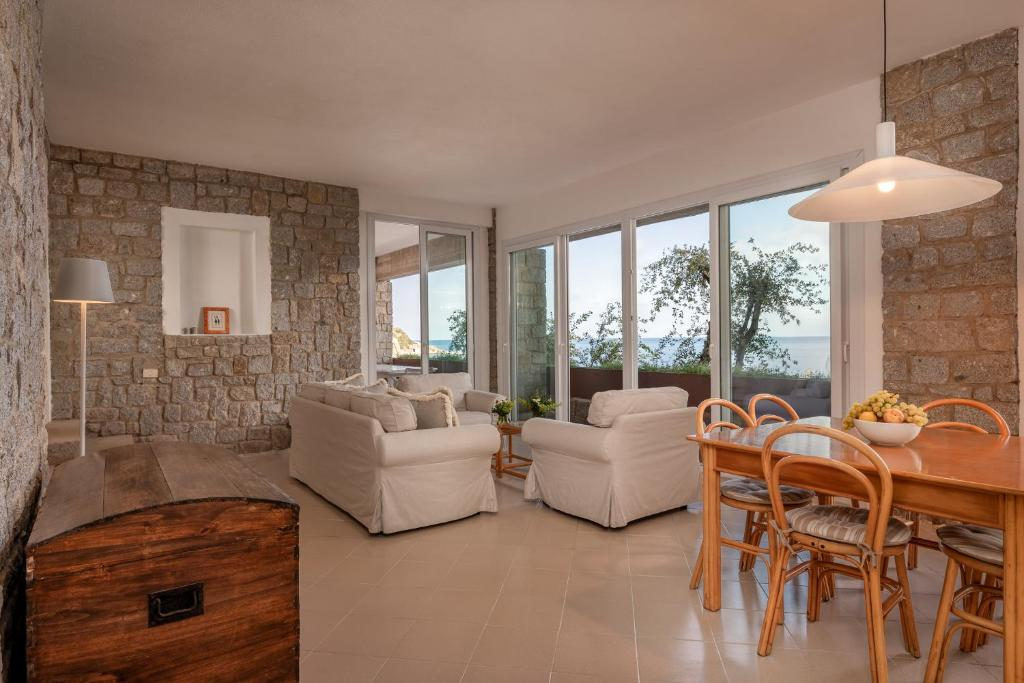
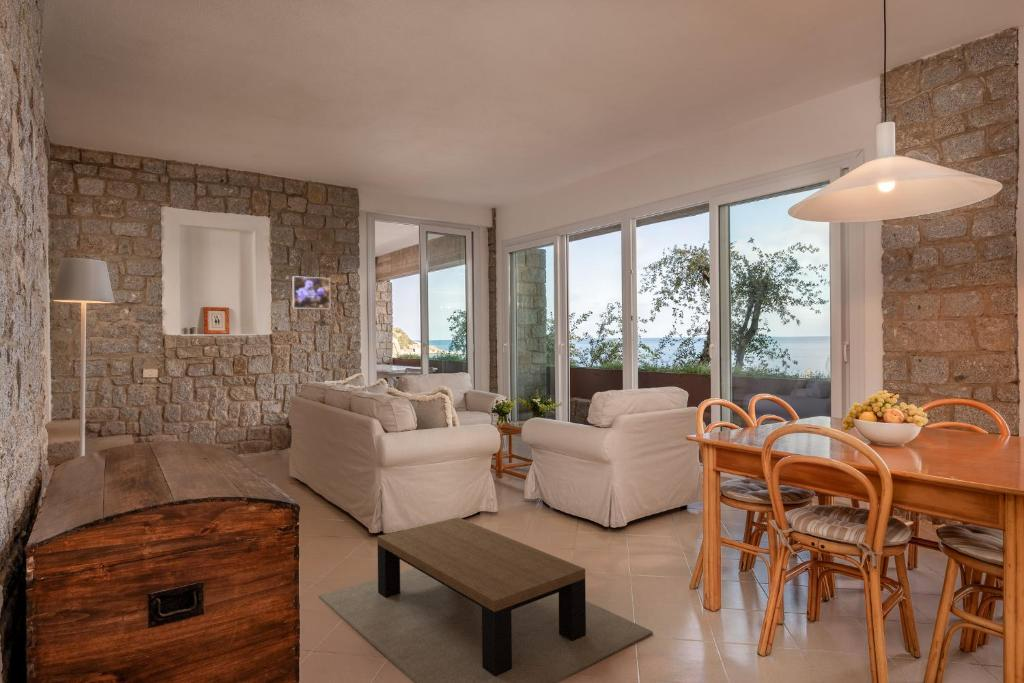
+ coffee table [318,517,654,683]
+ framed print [291,275,331,310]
